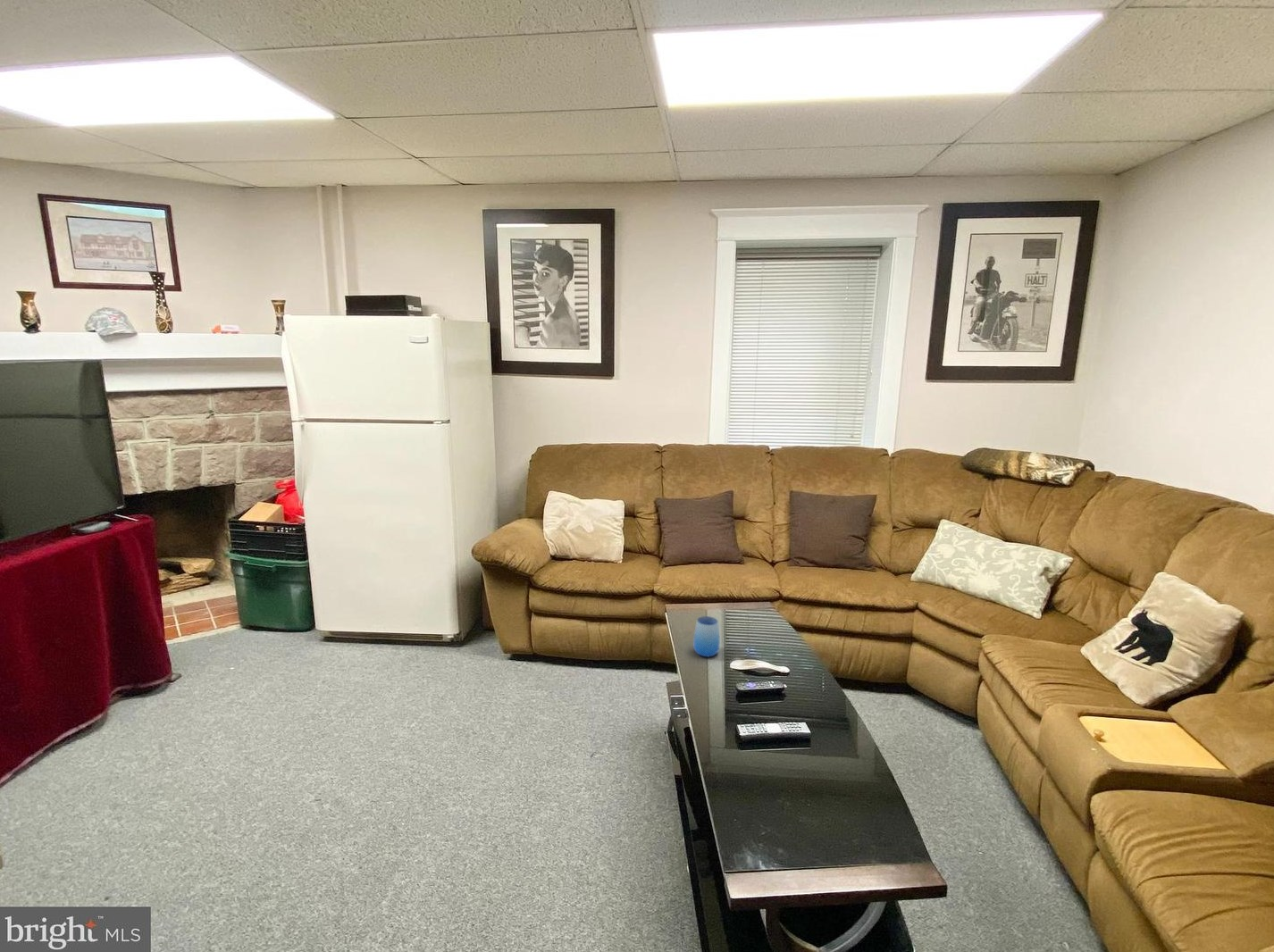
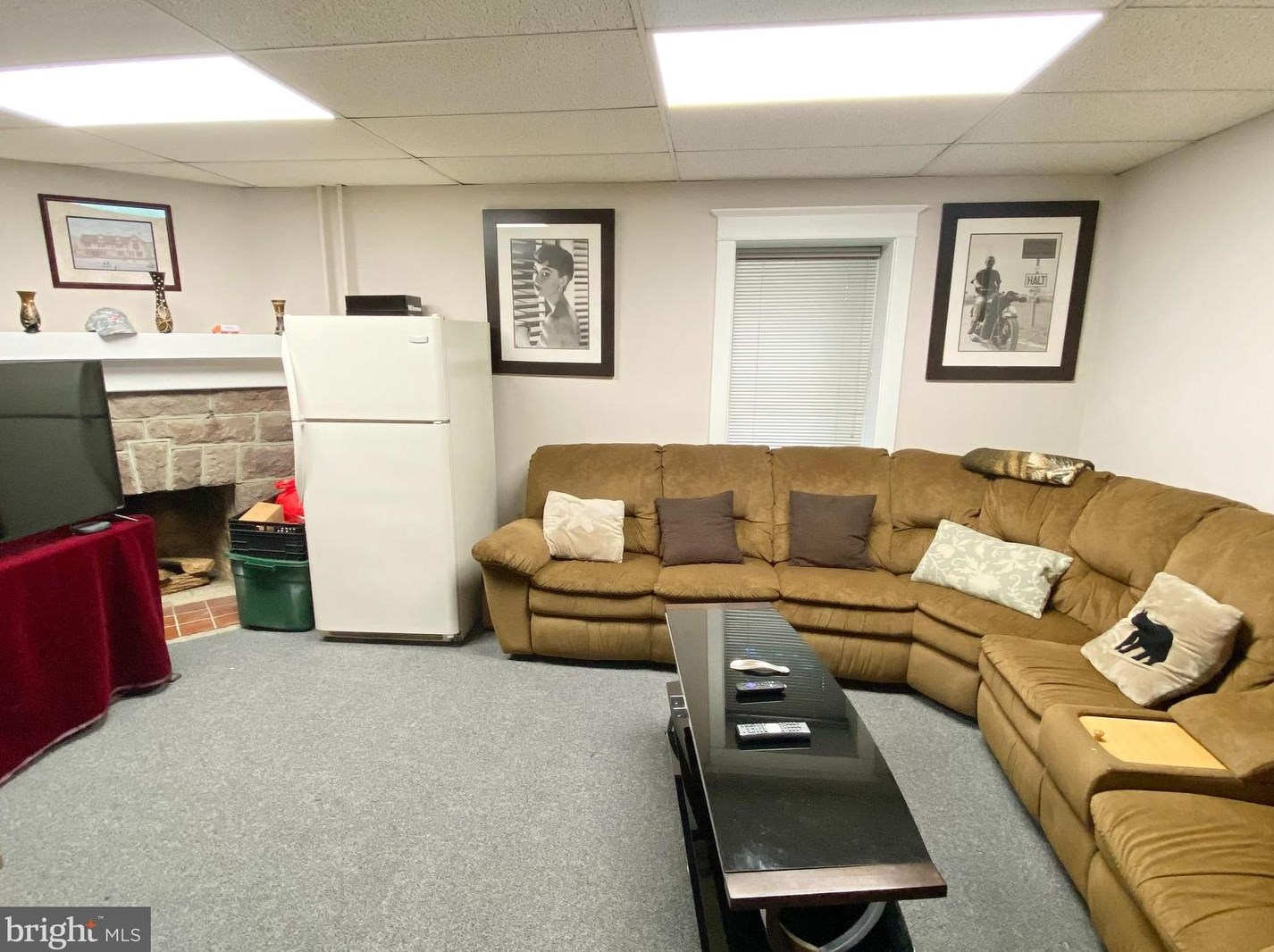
- cup [692,615,721,658]
